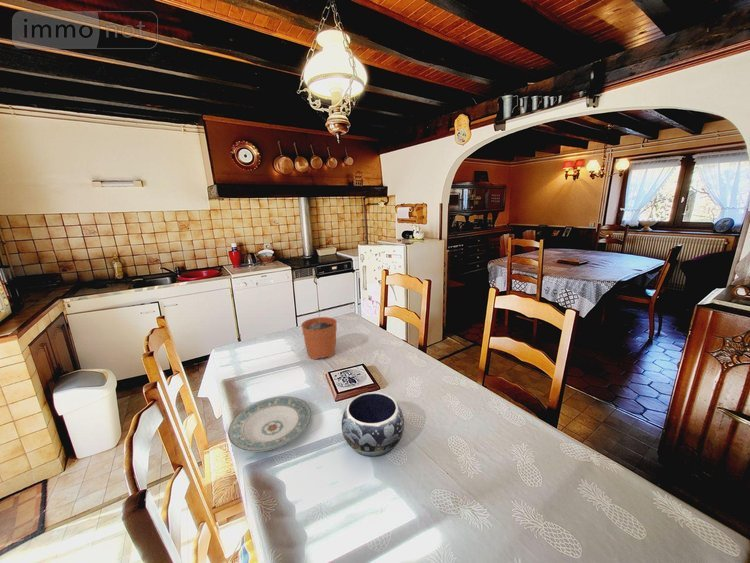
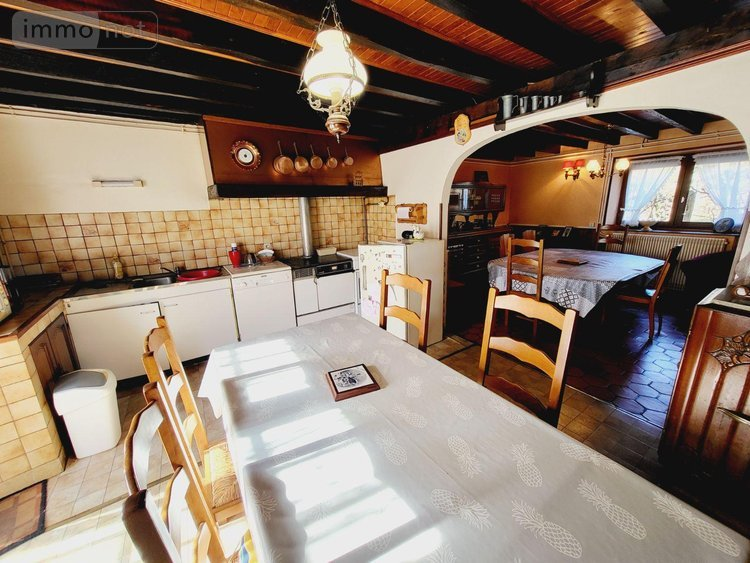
- decorative bowl [341,391,405,458]
- plate [227,395,312,452]
- plant pot [300,309,338,361]
